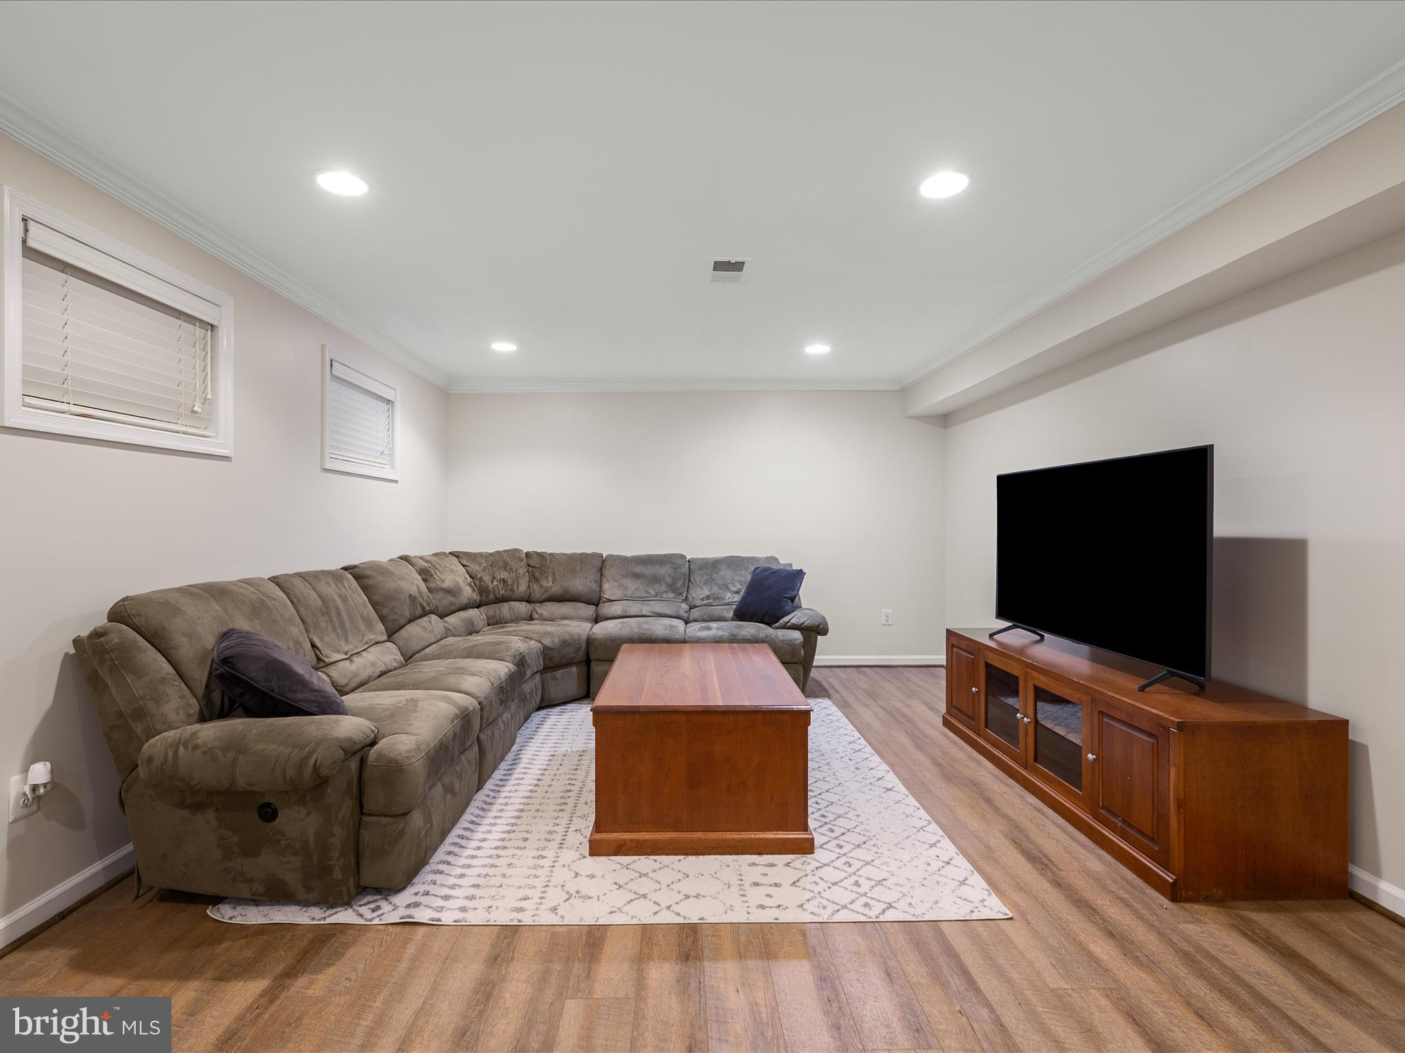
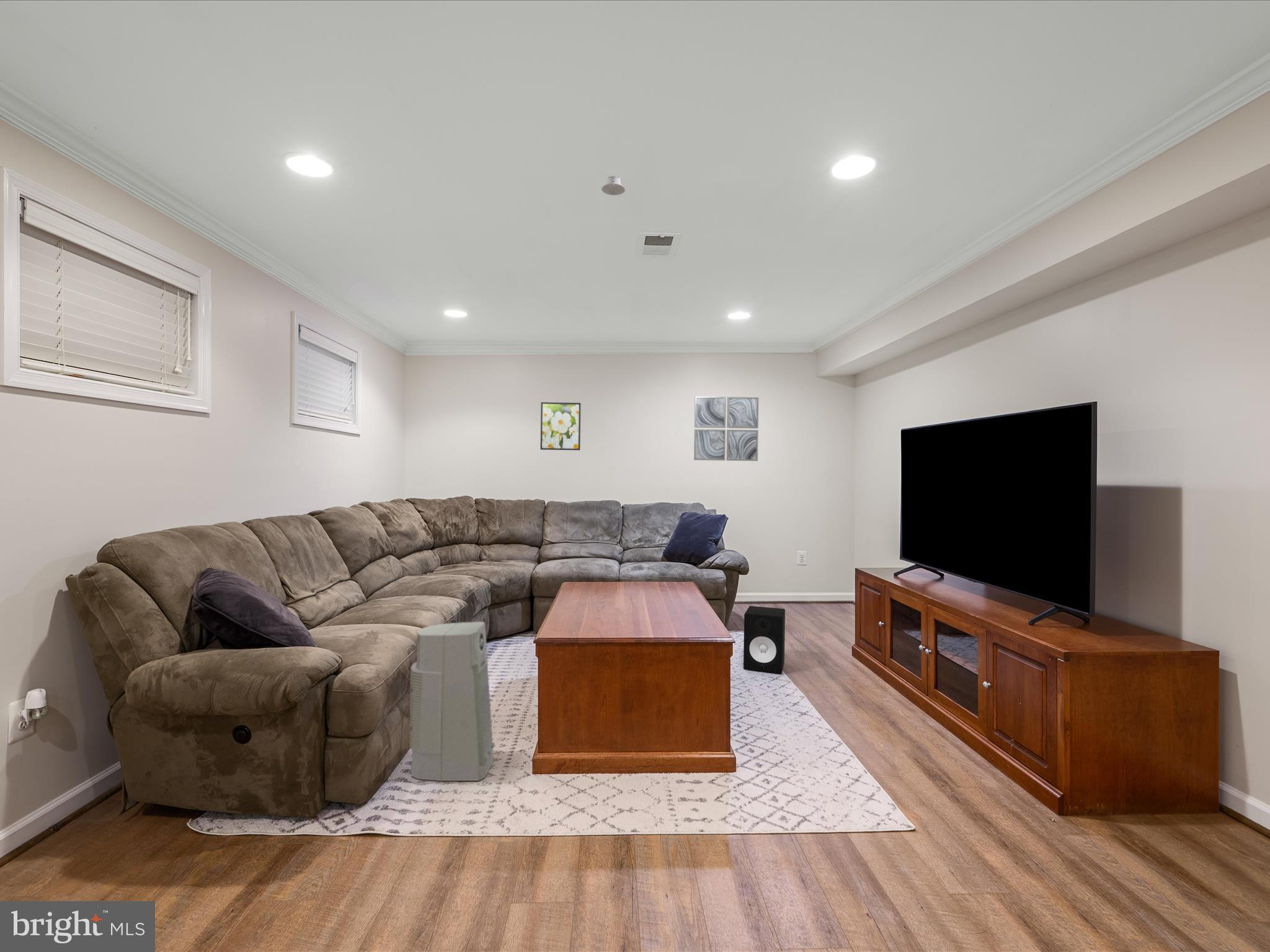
+ recessed light [601,175,626,196]
+ wall art [693,396,759,462]
+ speaker [743,606,786,674]
+ air purifier [409,621,495,782]
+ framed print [540,402,581,451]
